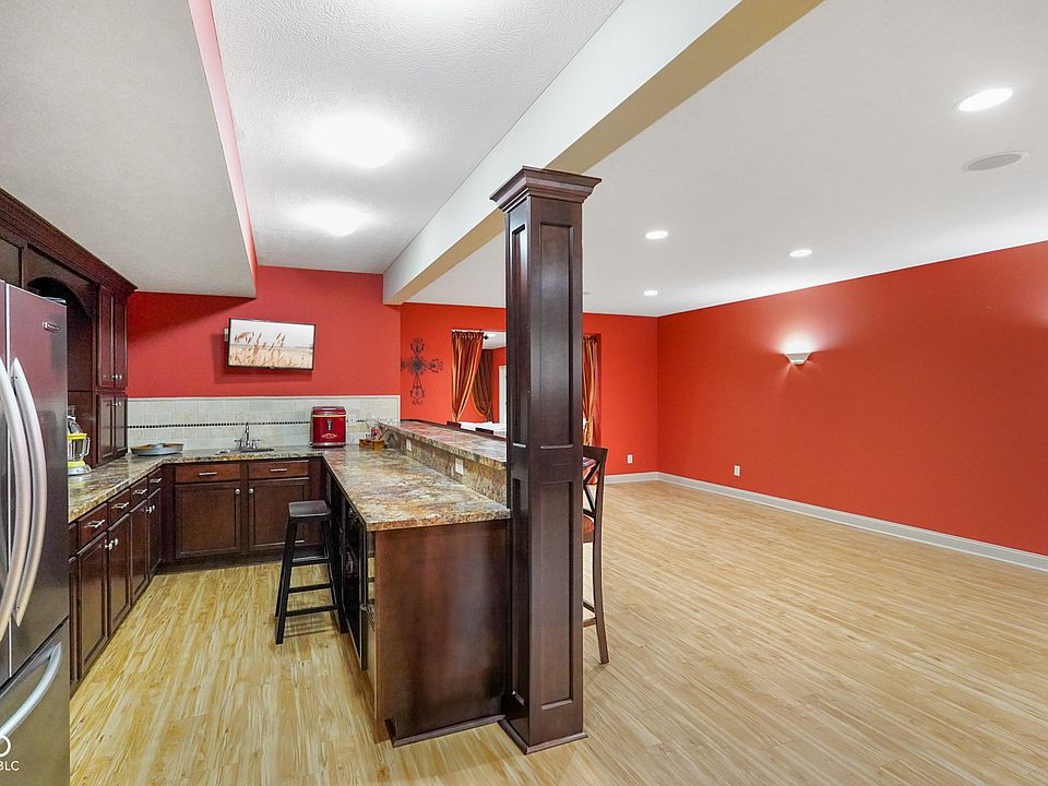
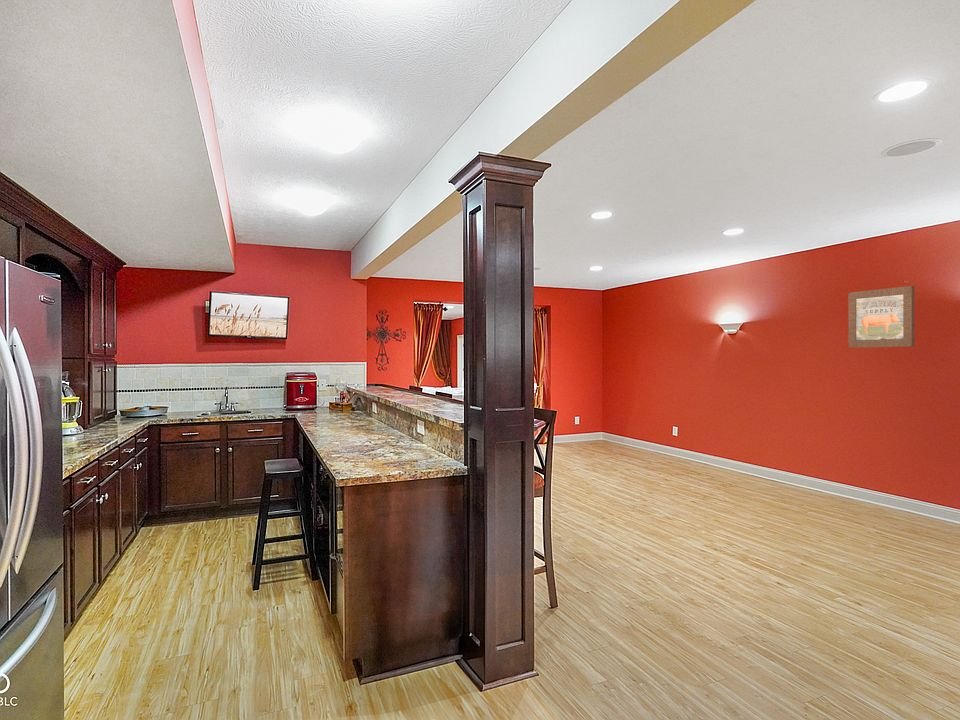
+ wall art [848,285,915,349]
